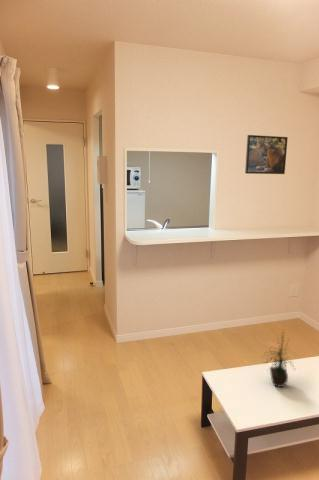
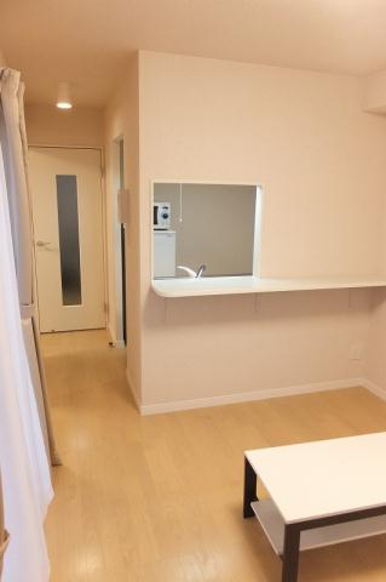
- potted plant [262,330,296,388]
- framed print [244,134,289,175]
